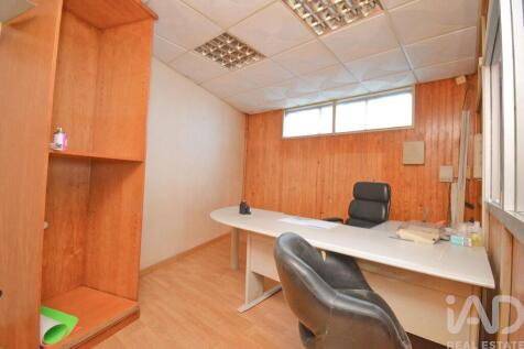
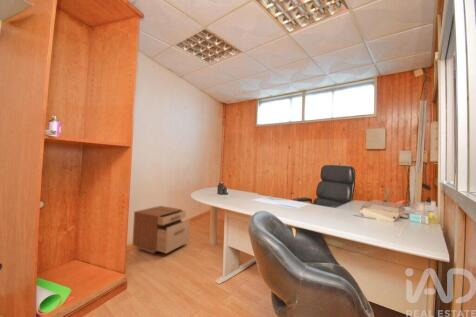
+ filing cabinet [132,205,191,255]
